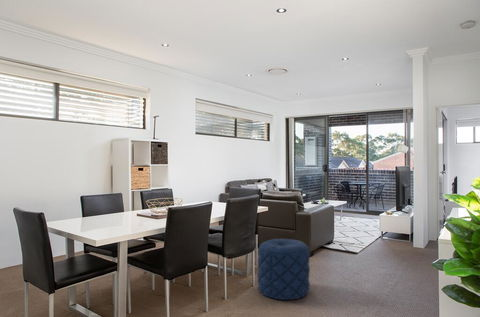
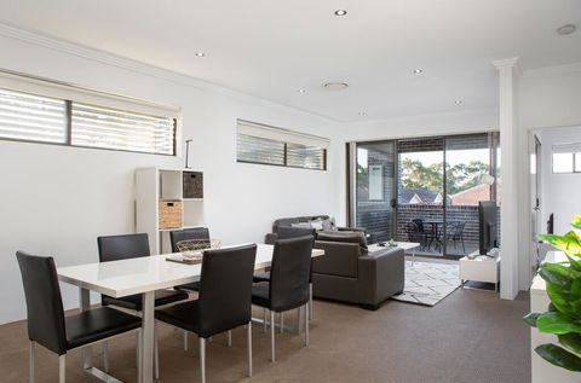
- pouf [256,238,311,301]
